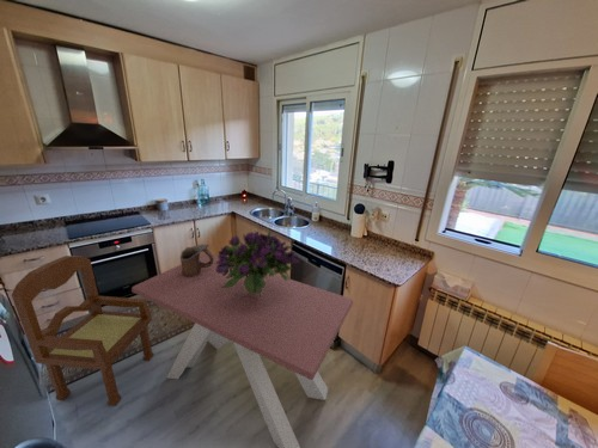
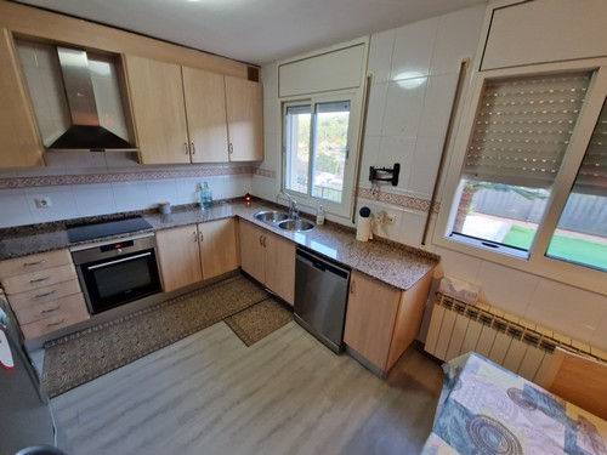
- ceramic pitcher [179,244,214,277]
- dining chair [11,254,154,407]
- dining table [130,253,354,448]
- bouquet [215,229,300,297]
